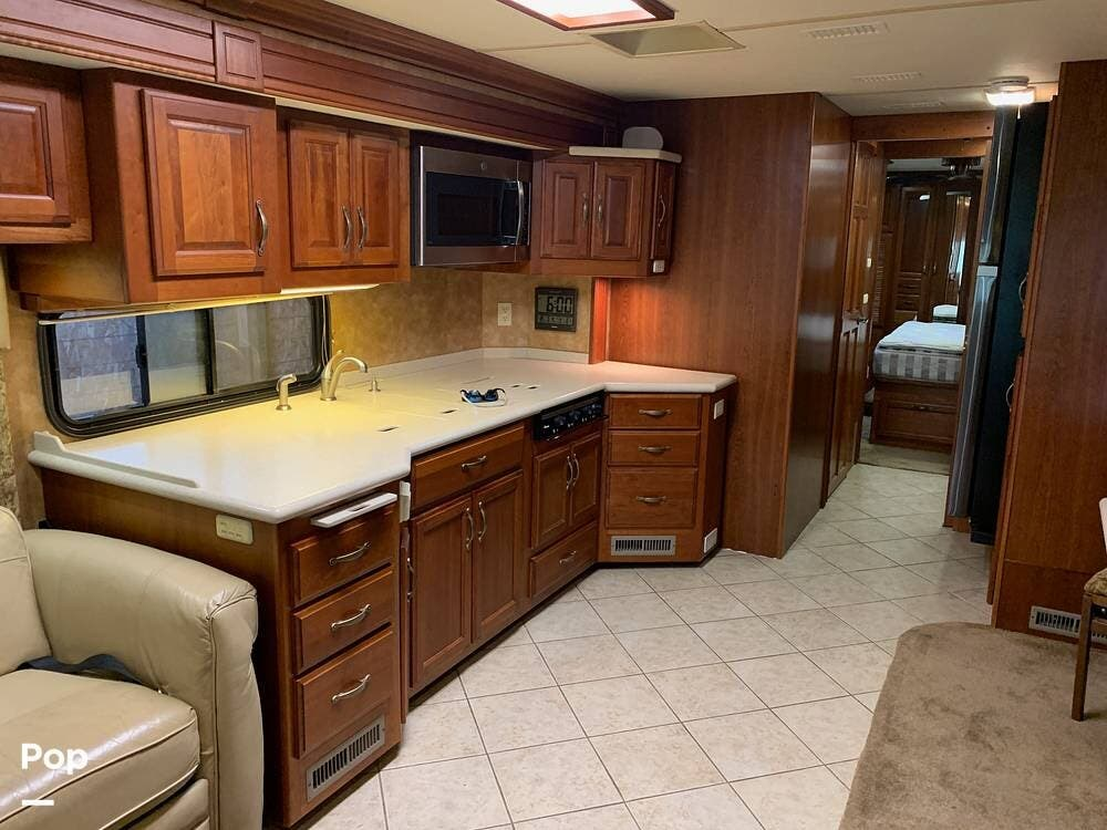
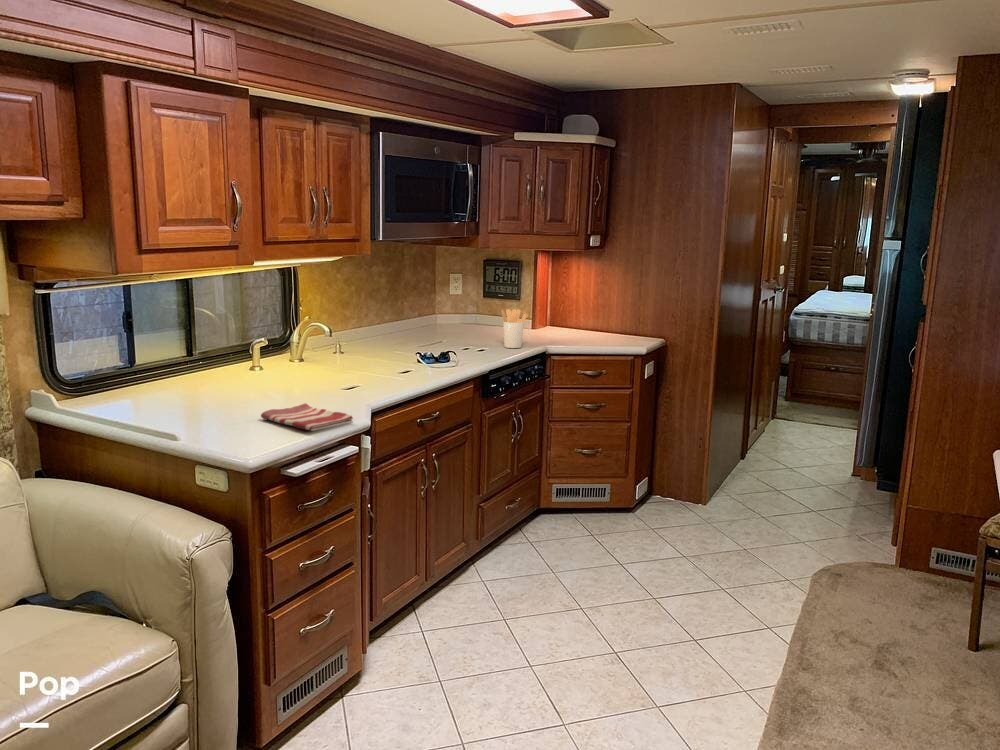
+ dish towel [260,402,354,432]
+ utensil holder [501,308,529,349]
